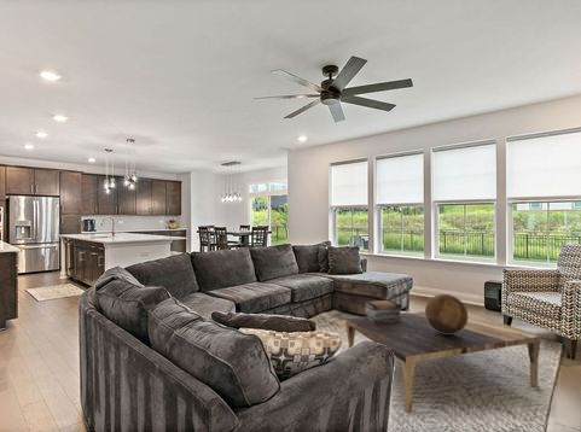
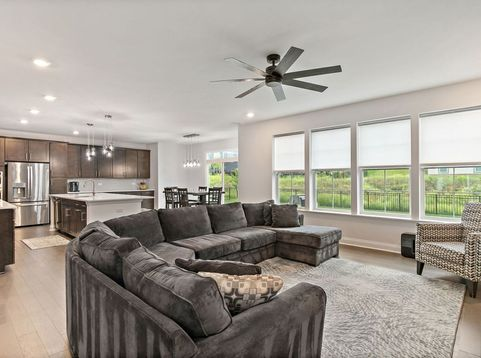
- coffee table [344,309,542,413]
- book stack [364,299,403,322]
- decorative sphere [424,293,469,334]
